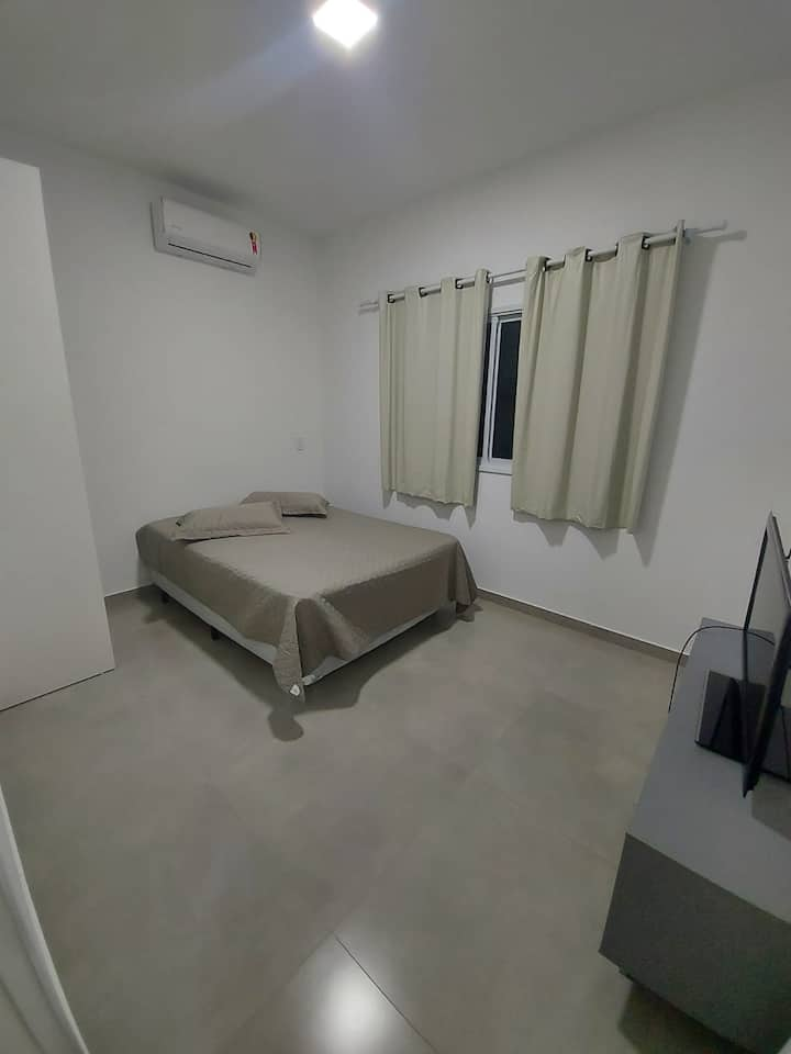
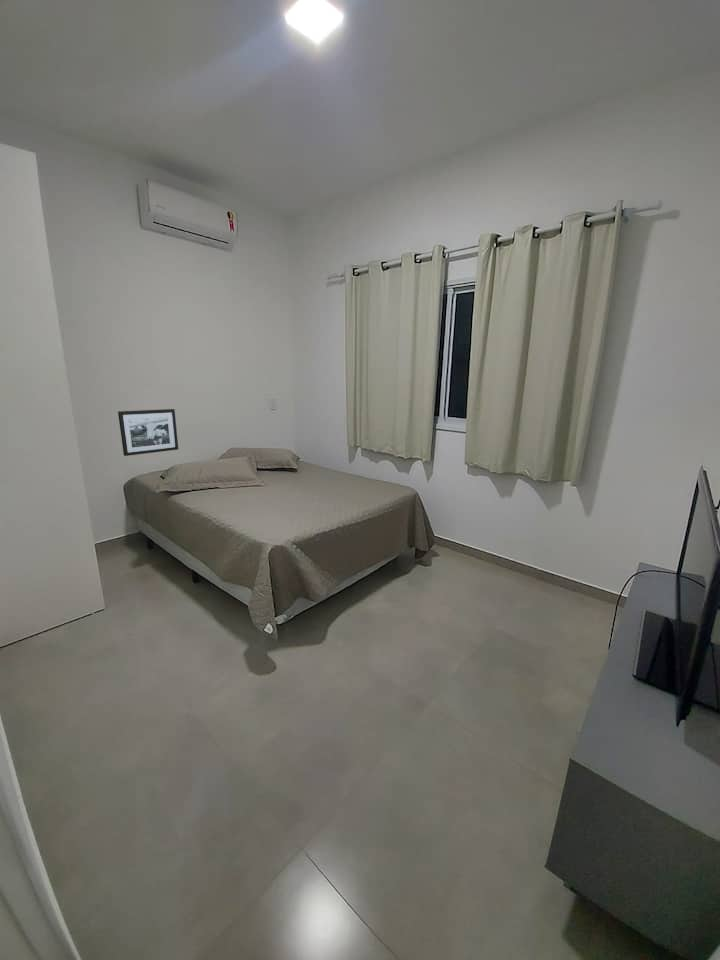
+ picture frame [117,408,179,457]
